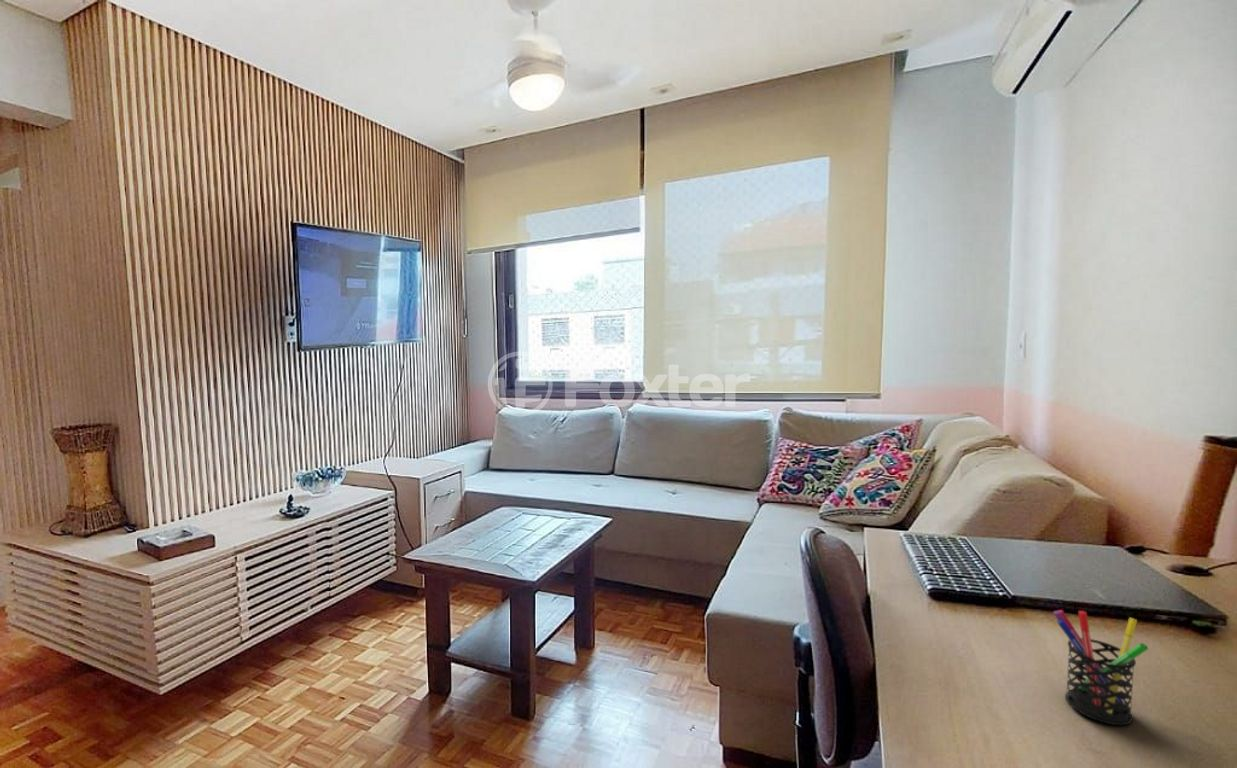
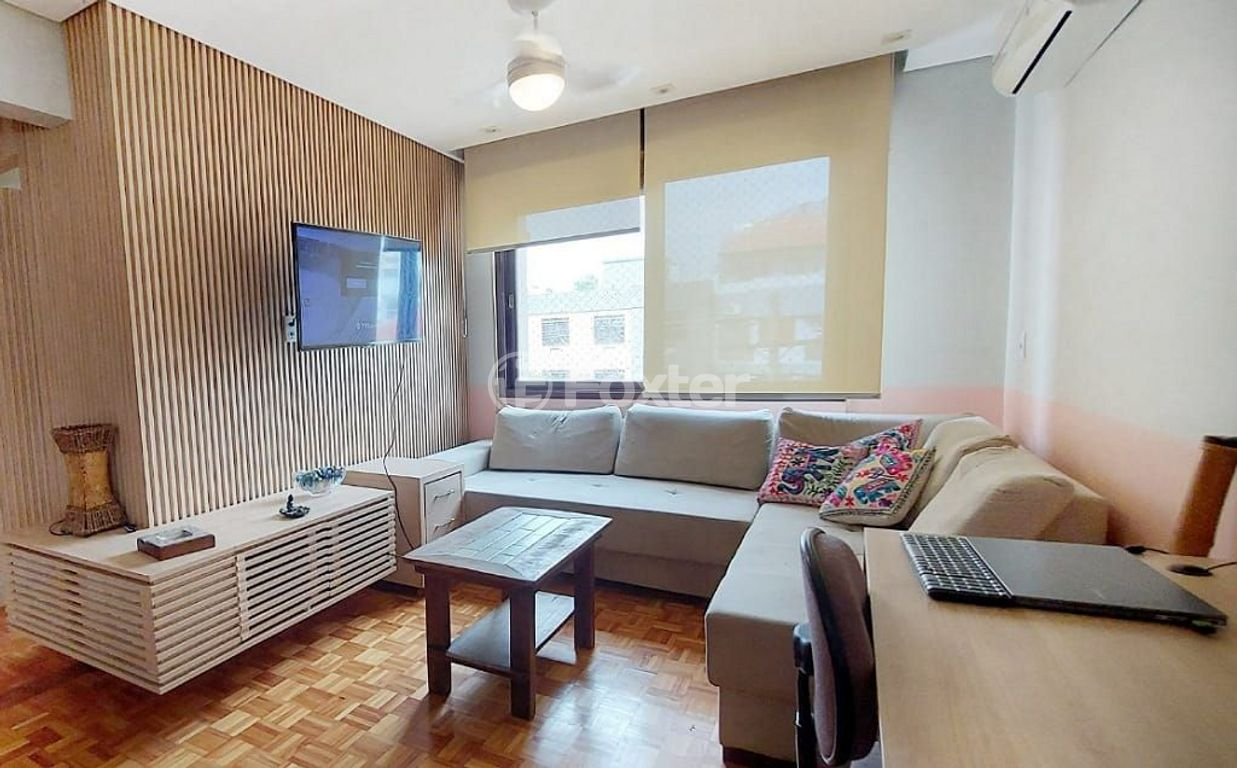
- pen holder [1052,609,1149,726]
